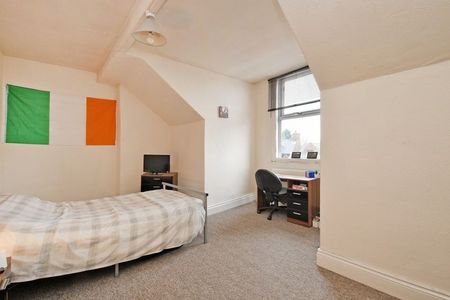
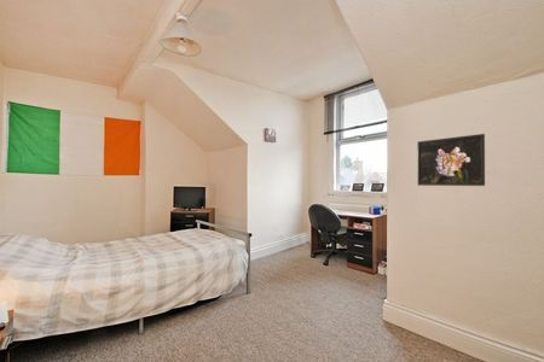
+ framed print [416,133,486,187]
